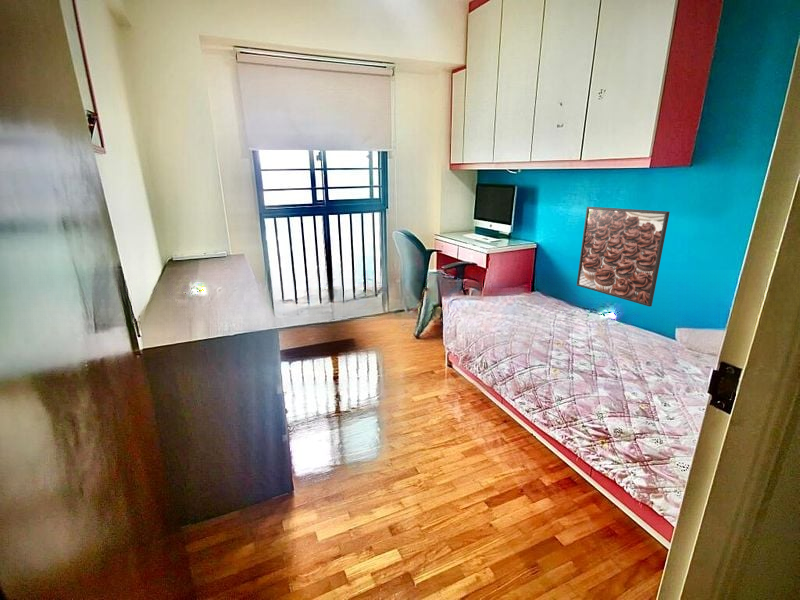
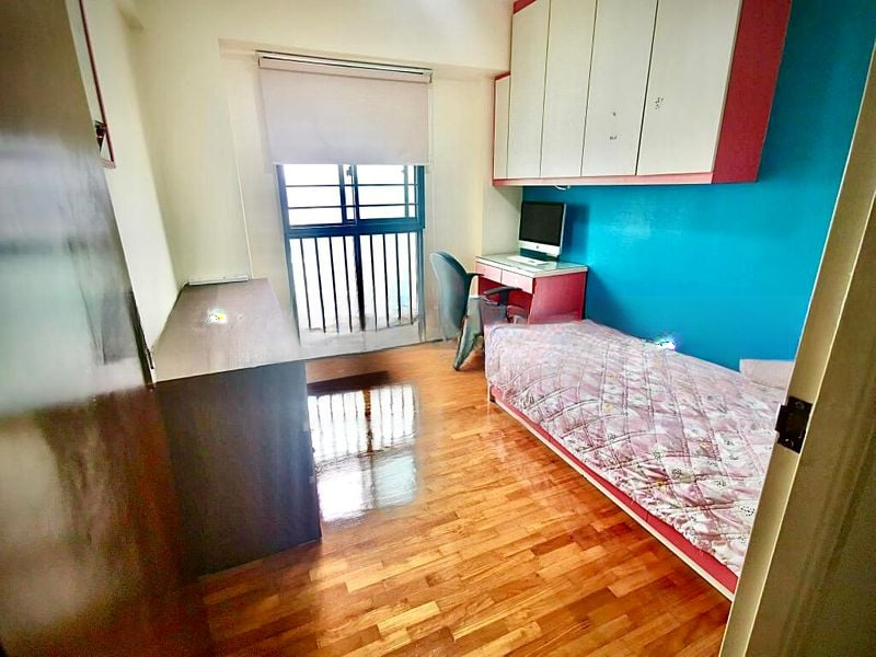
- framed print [576,206,671,308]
